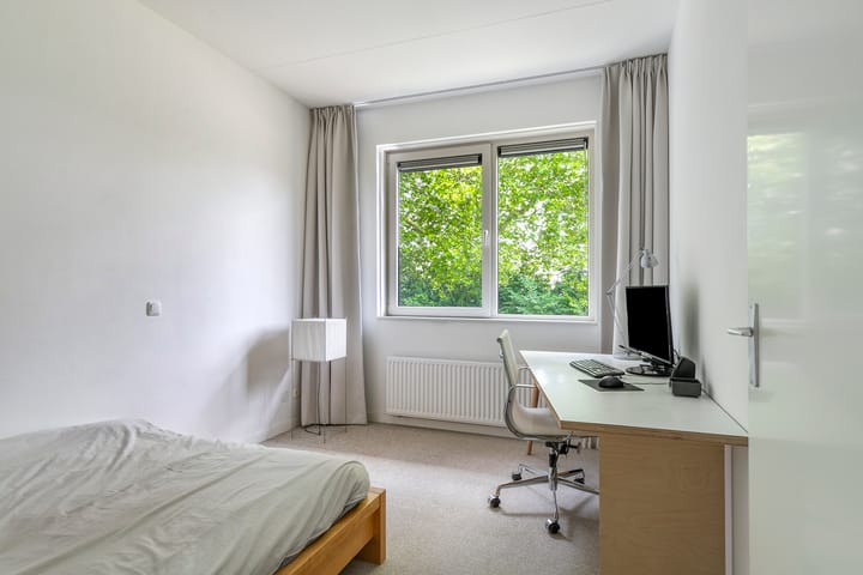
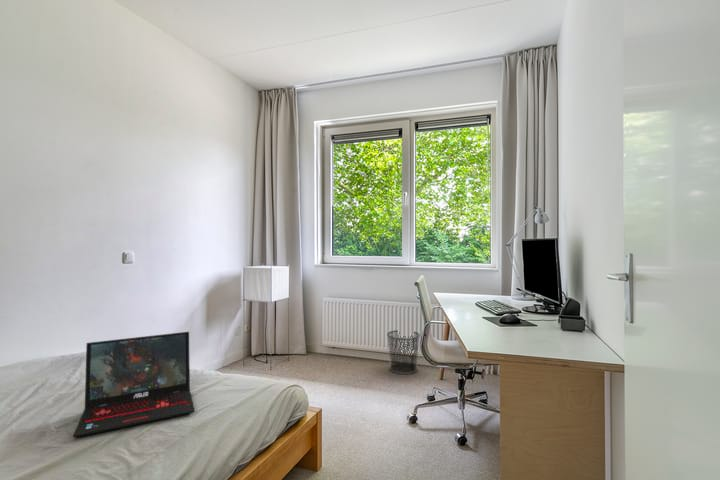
+ waste bin [386,329,421,375]
+ laptop [72,331,195,438]
